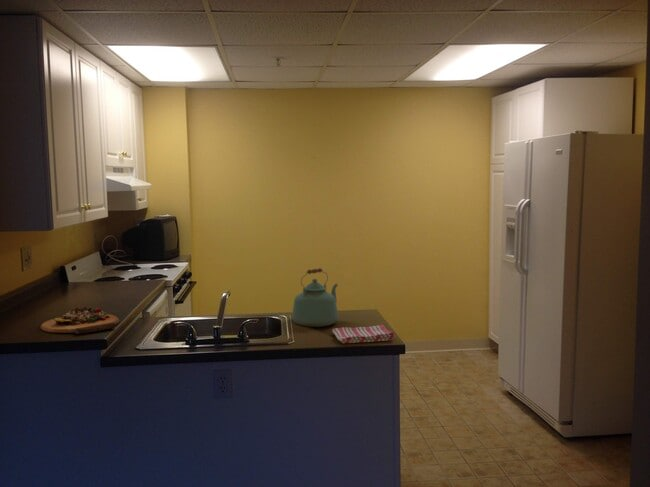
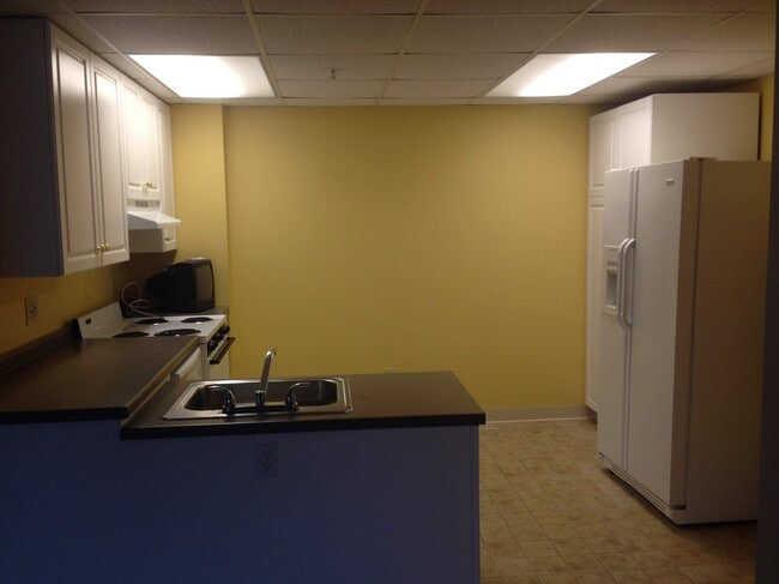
- dish towel [331,324,396,344]
- cutting board [39,306,121,335]
- kettle [291,267,339,328]
